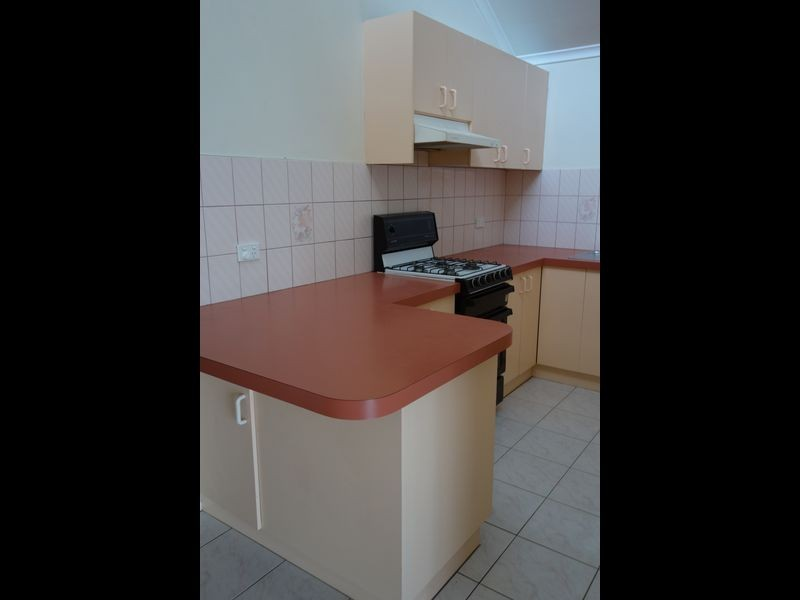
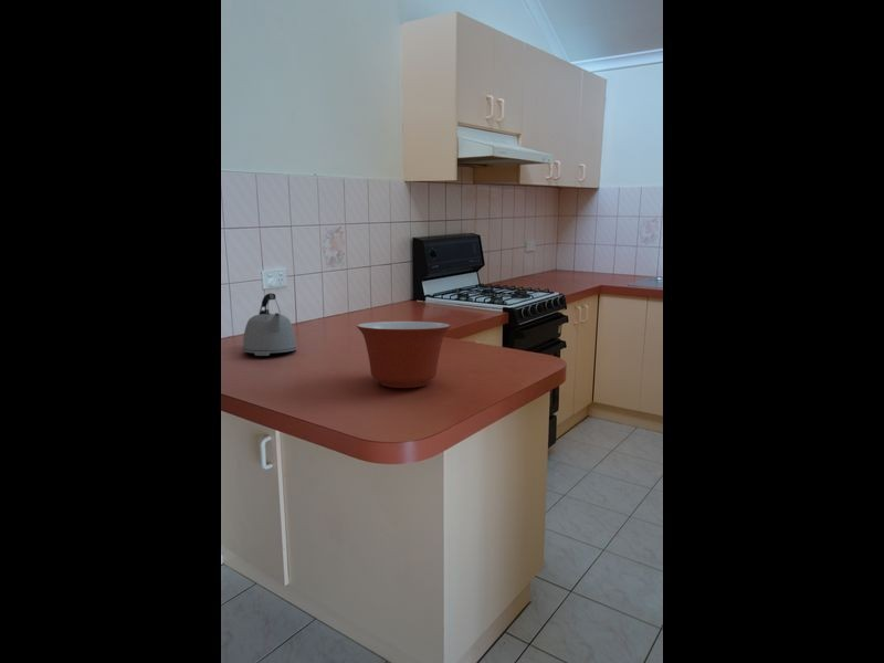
+ mixing bowl [356,320,452,389]
+ kettle [242,292,297,357]
